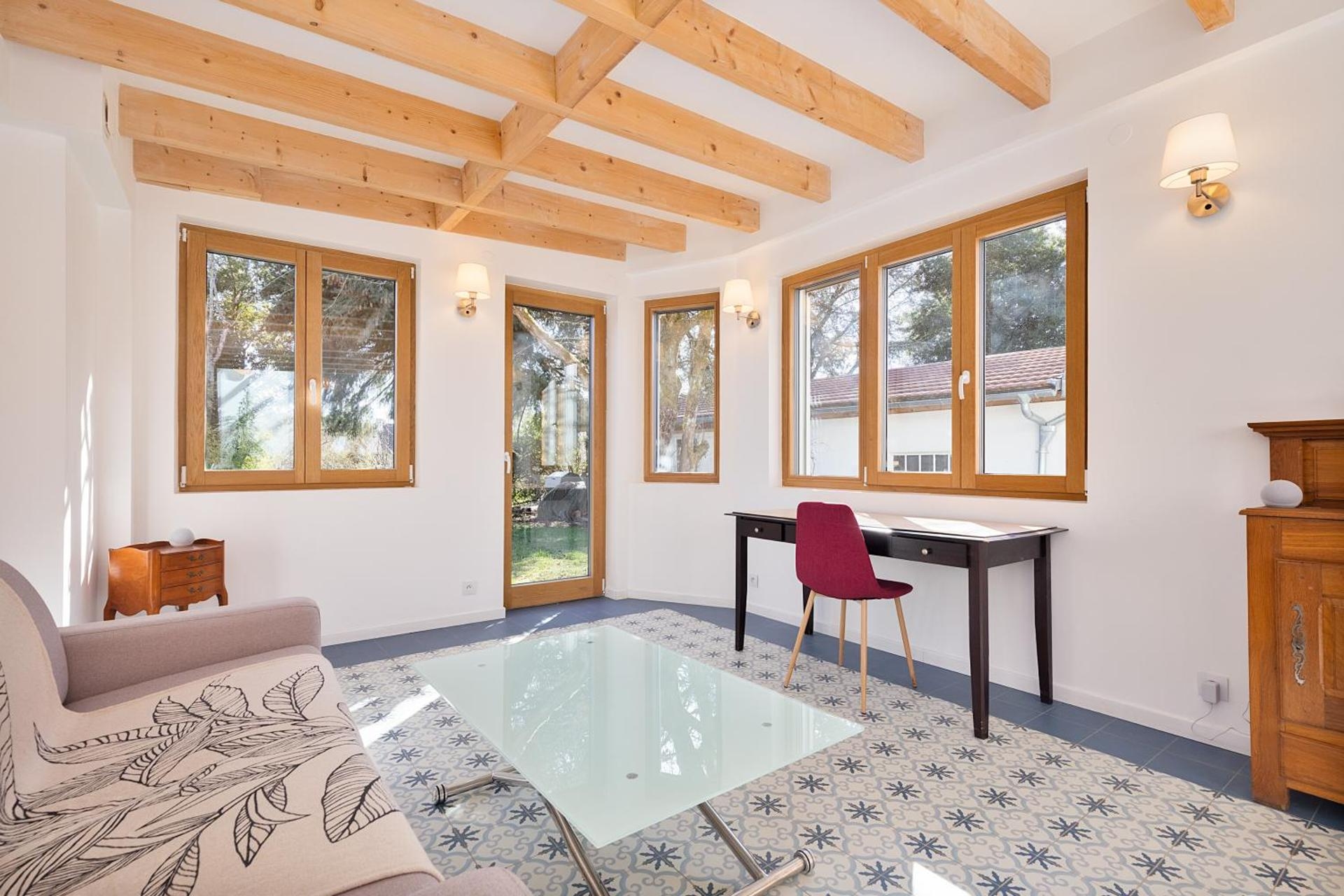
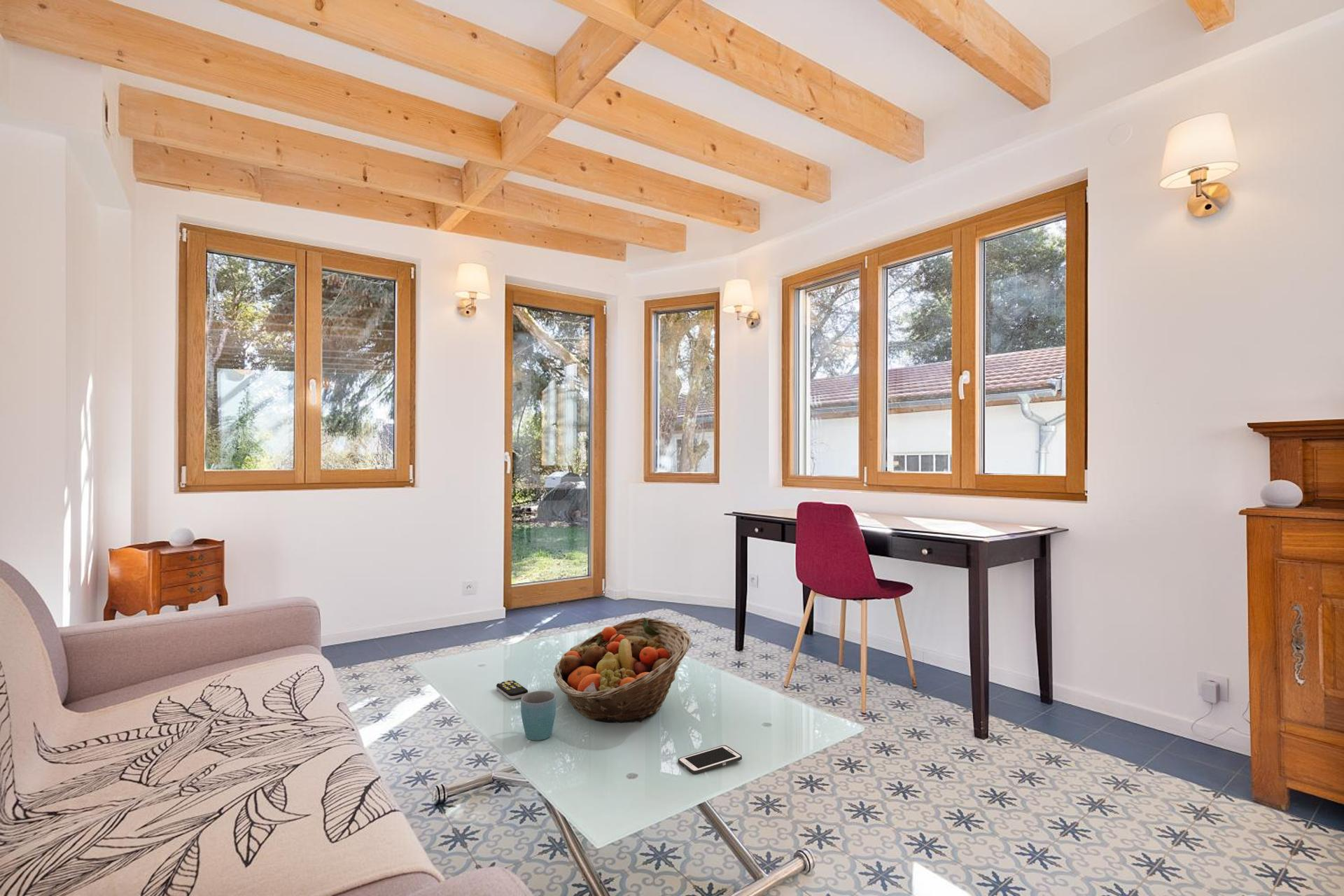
+ fruit basket [553,617,692,724]
+ cell phone [678,745,743,775]
+ remote control [496,679,528,700]
+ mug [520,690,556,741]
